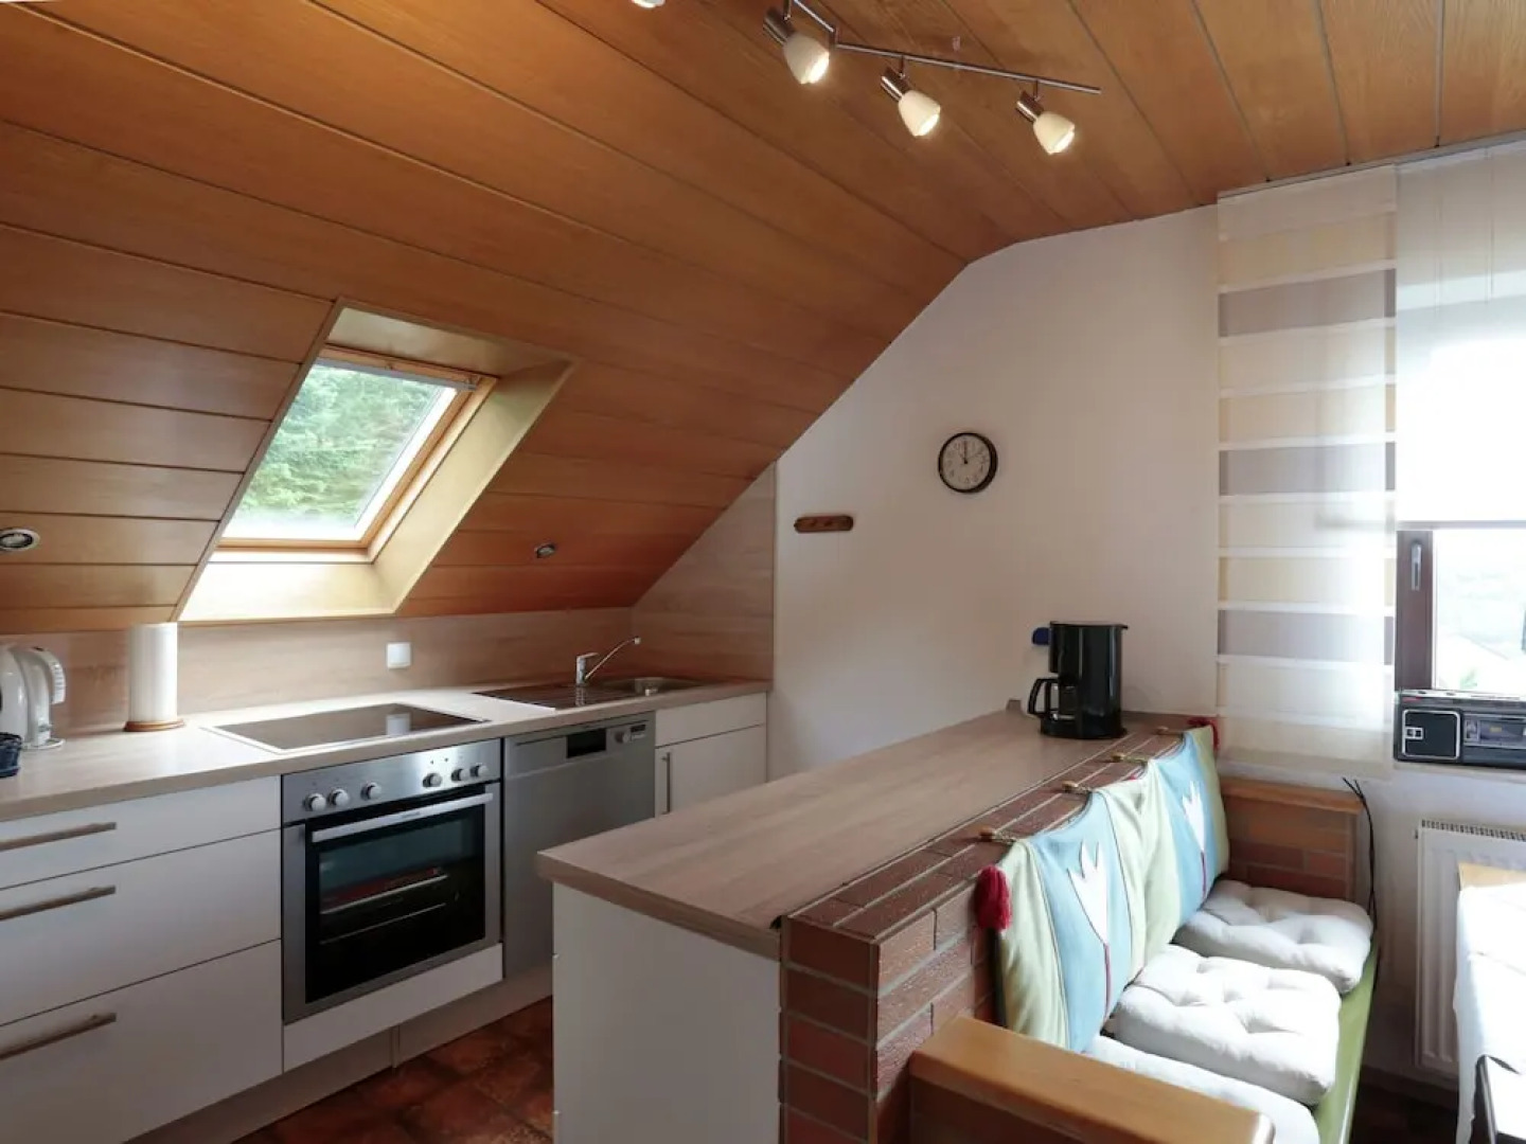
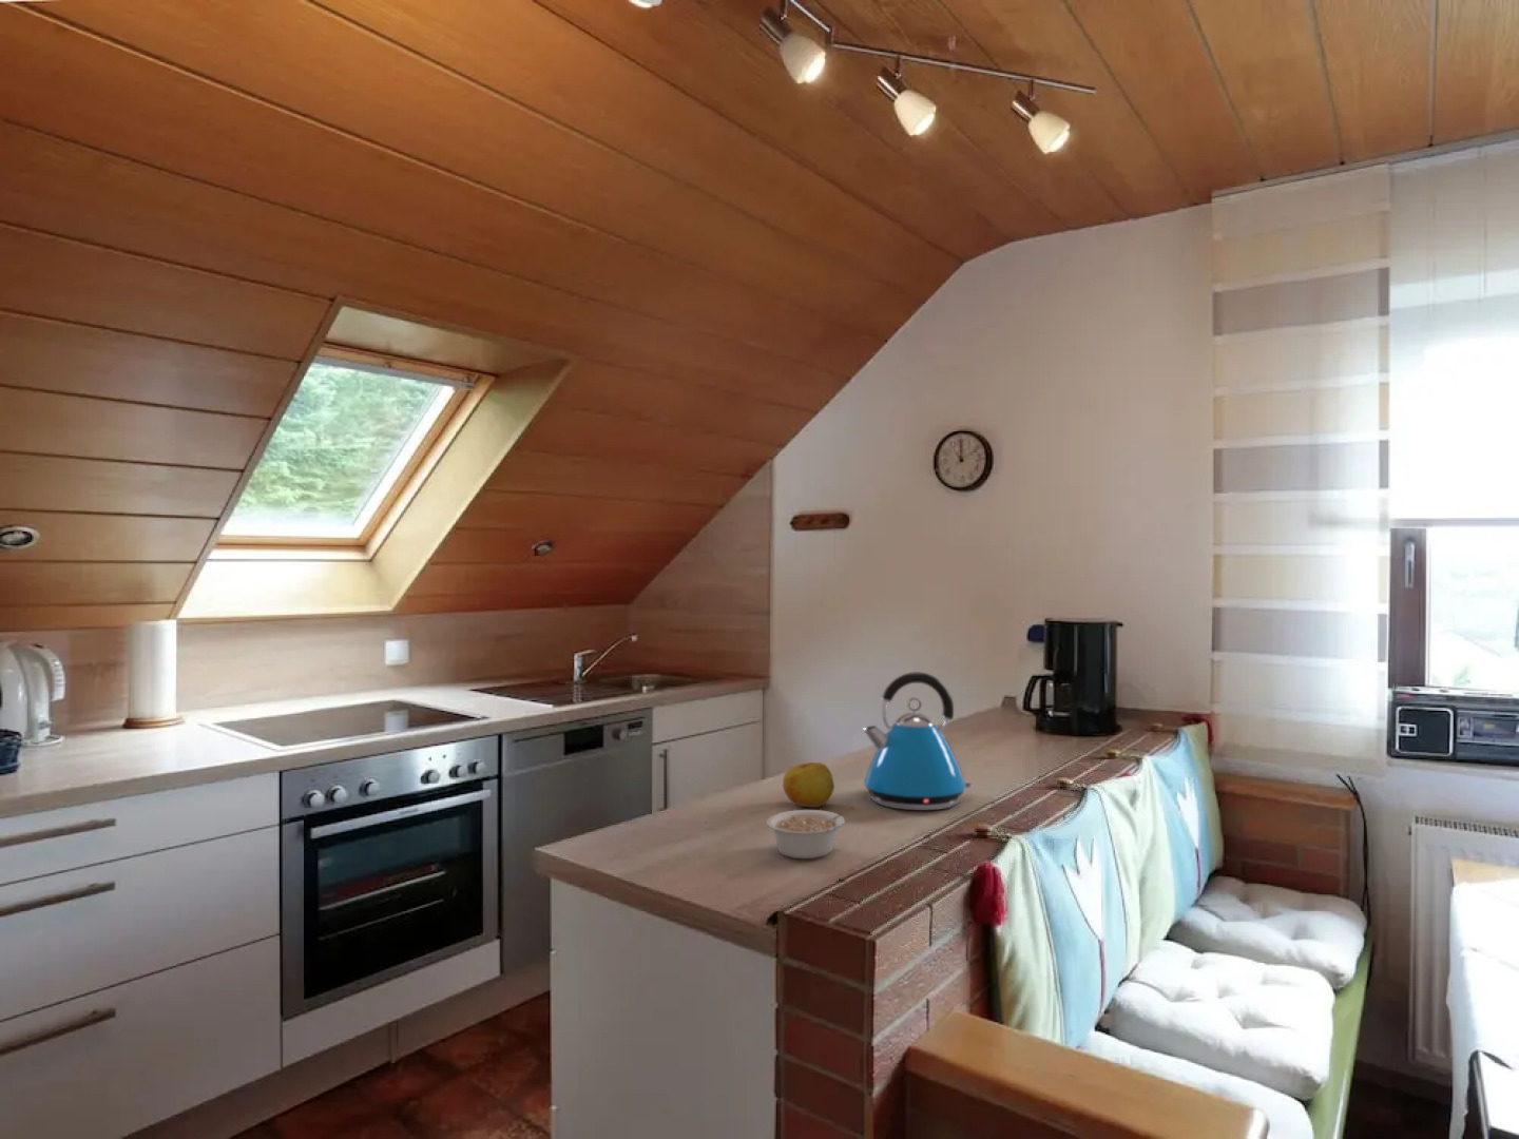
+ kettle [862,671,975,811]
+ apple [782,761,836,809]
+ legume [765,805,856,859]
